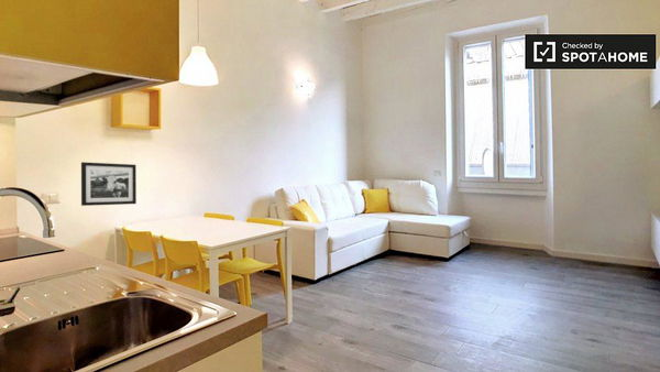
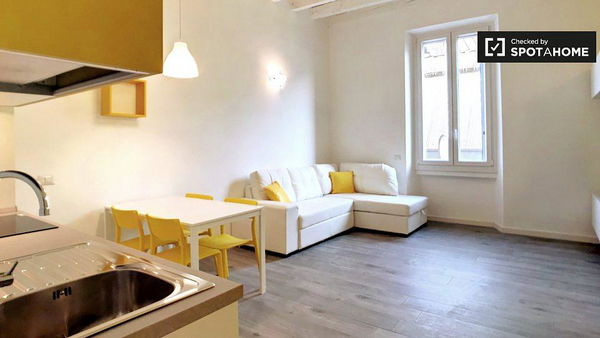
- picture frame [80,161,138,207]
